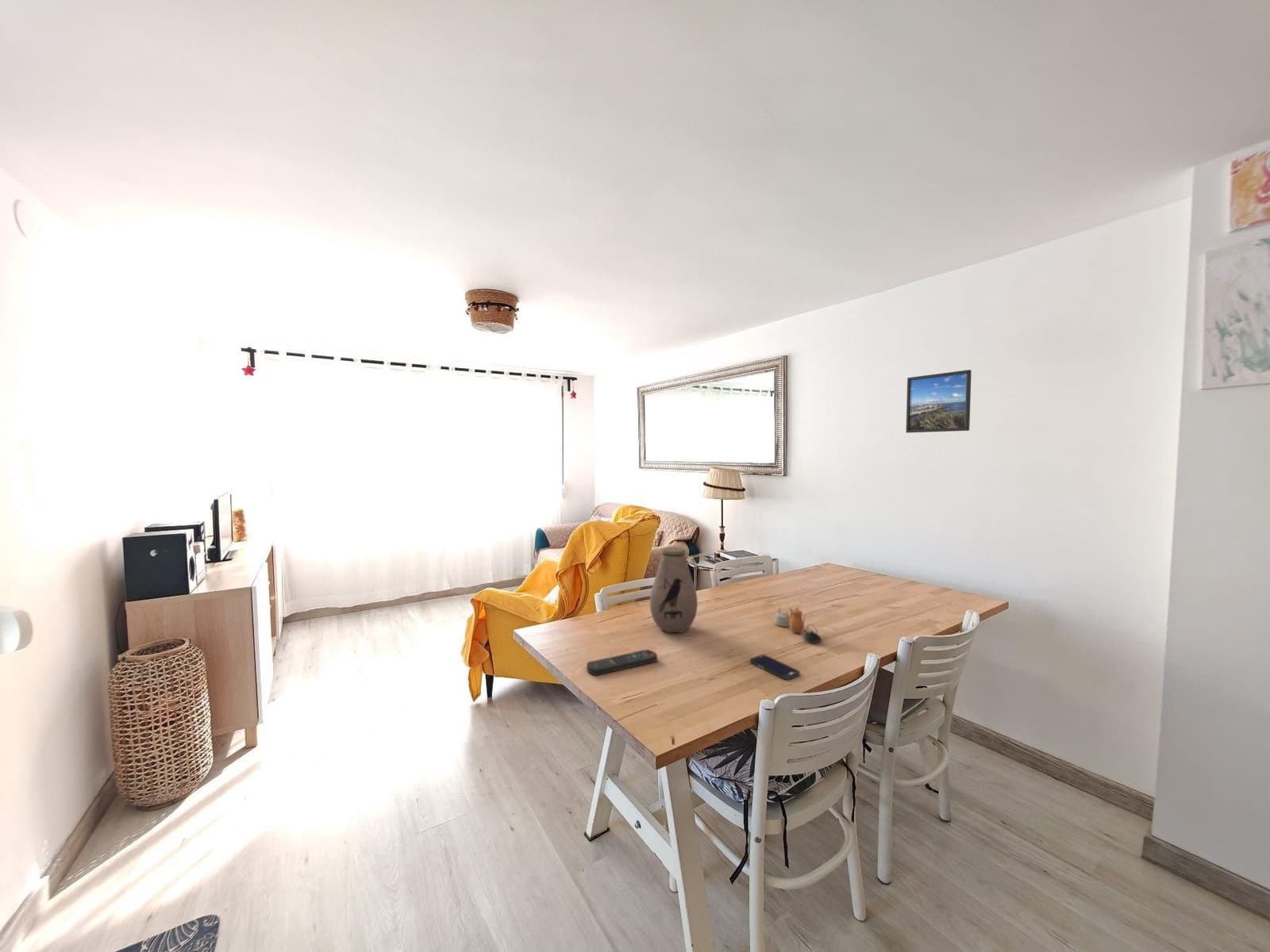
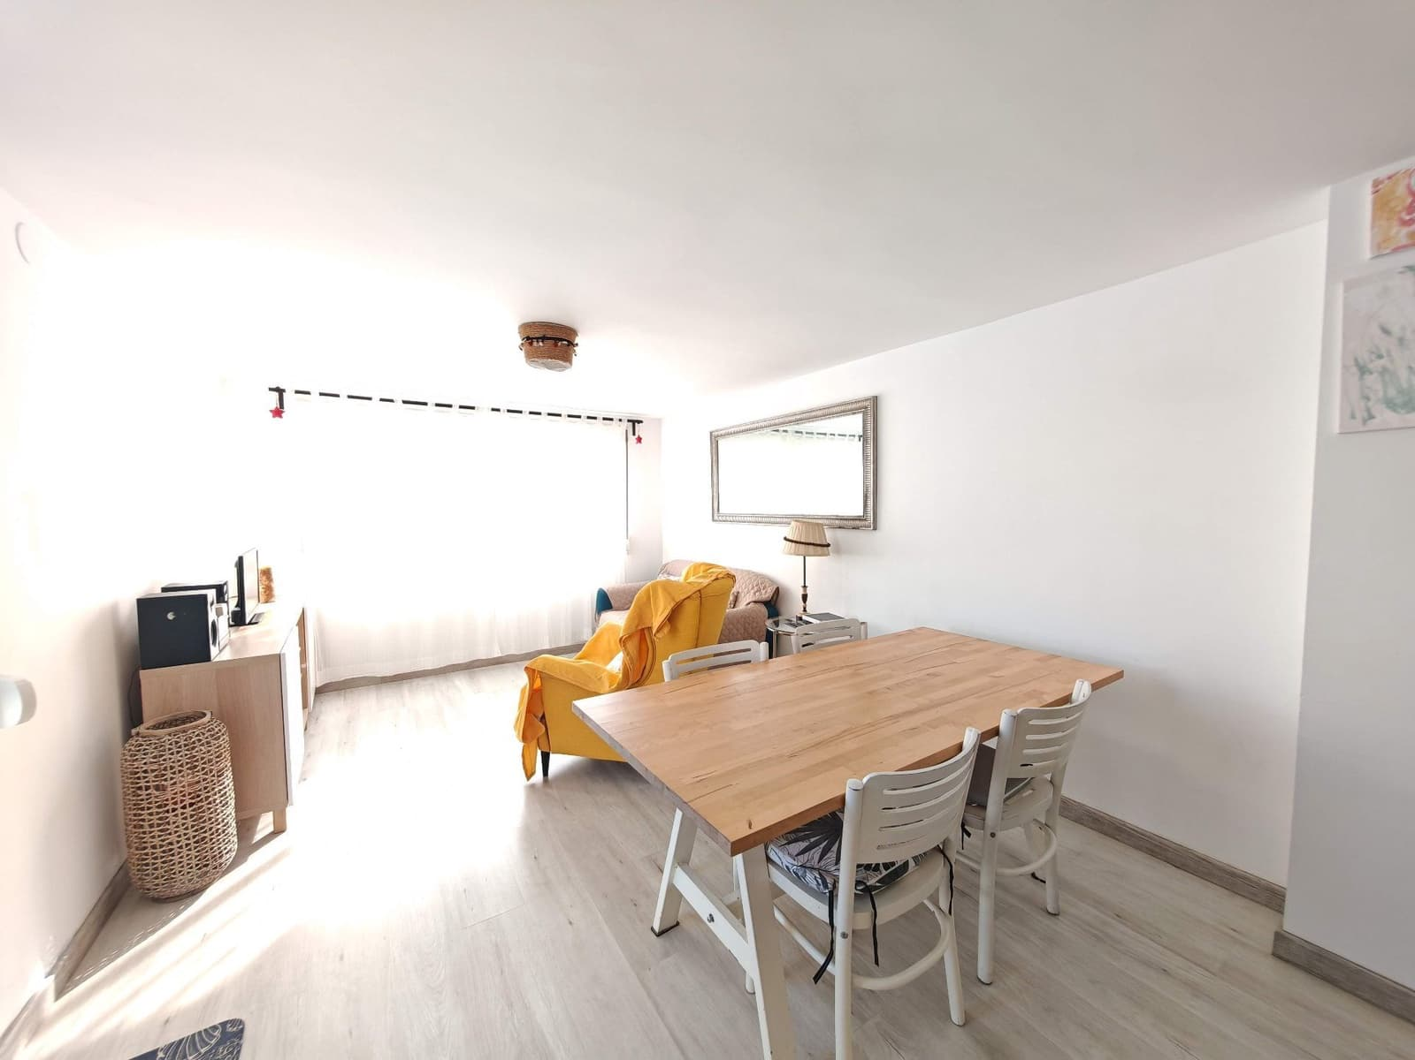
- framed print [906,369,972,433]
- vase [649,547,698,634]
- remote control [586,649,658,676]
- teapot [774,606,822,643]
- smartphone [749,654,801,681]
